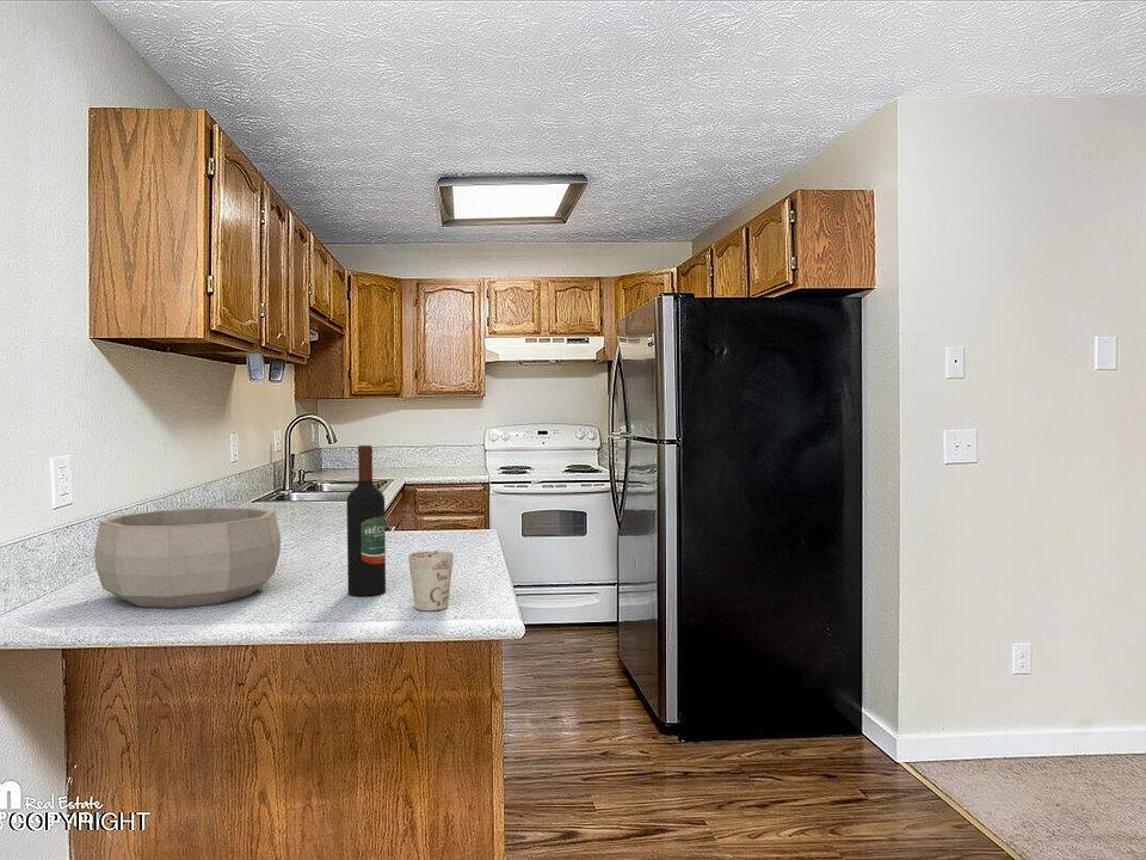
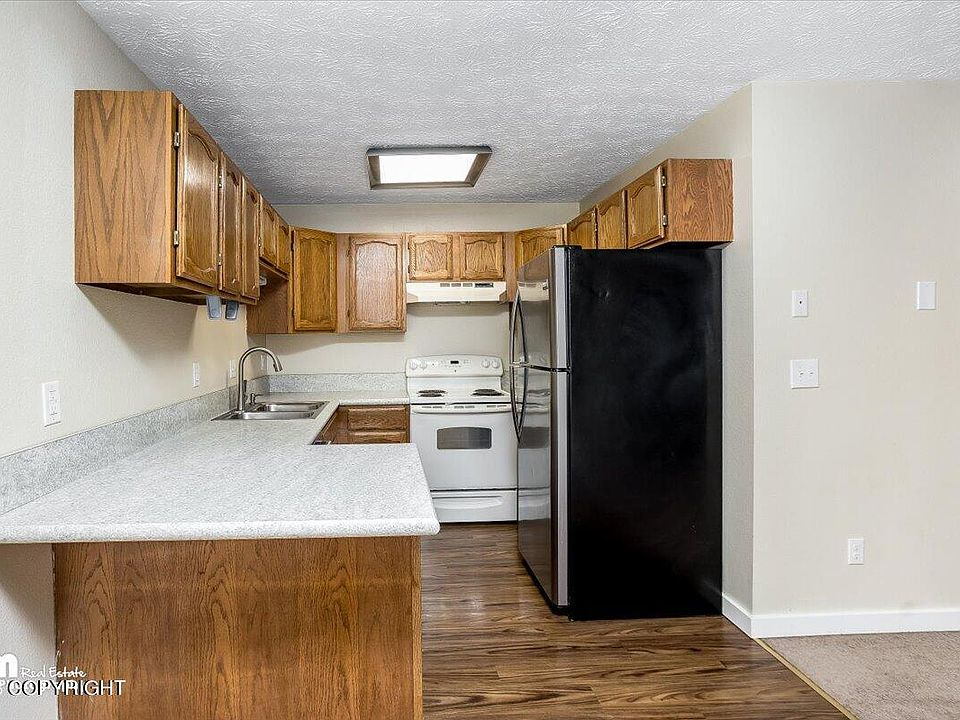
- wine bottle [346,444,387,597]
- decorative bowl [93,506,282,609]
- mug [407,549,455,612]
